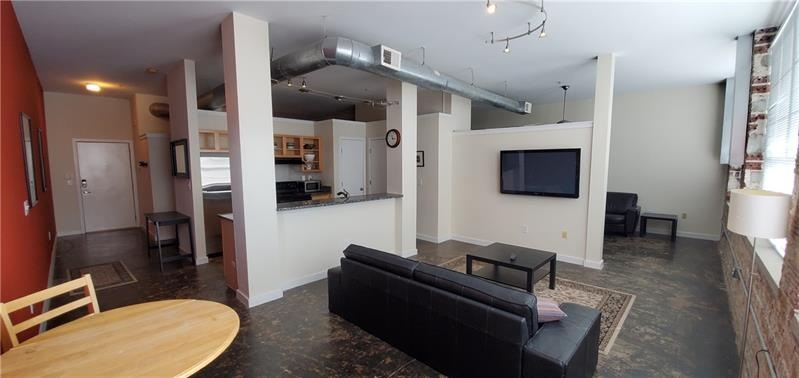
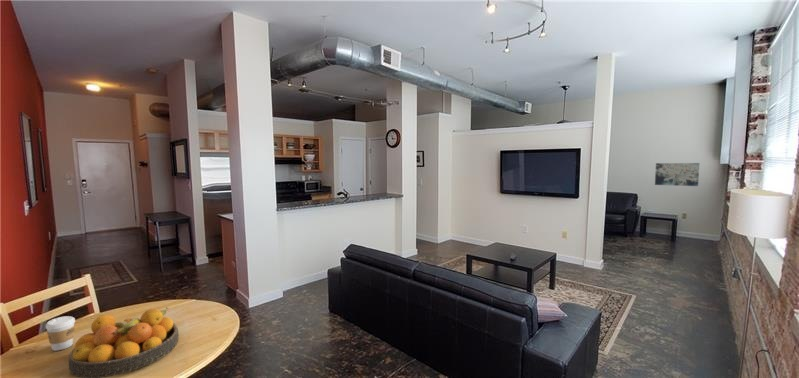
+ wall art [654,162,700,187]
+ fruit bowl [68,306,180,378]
+ coffee cup [45,315,76,352]
